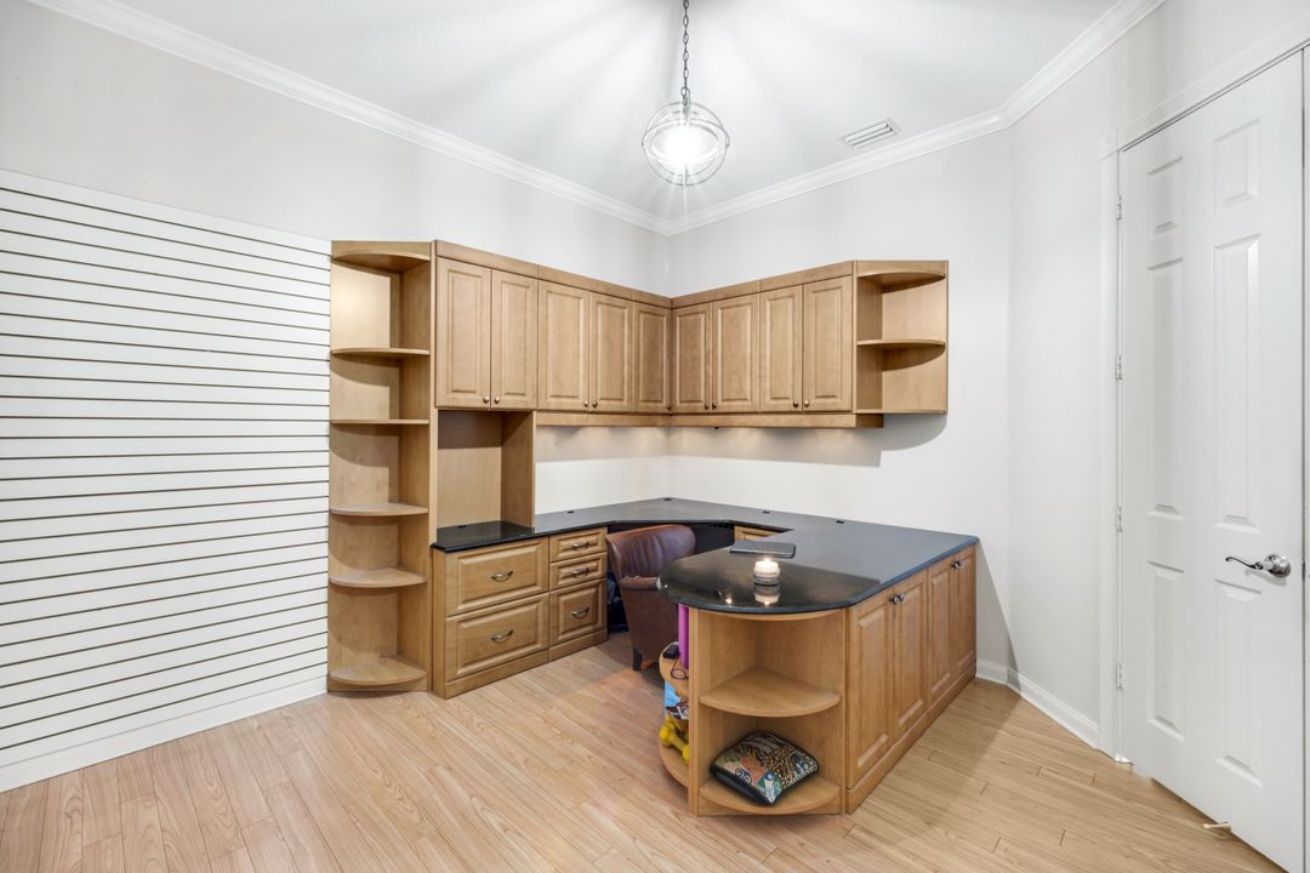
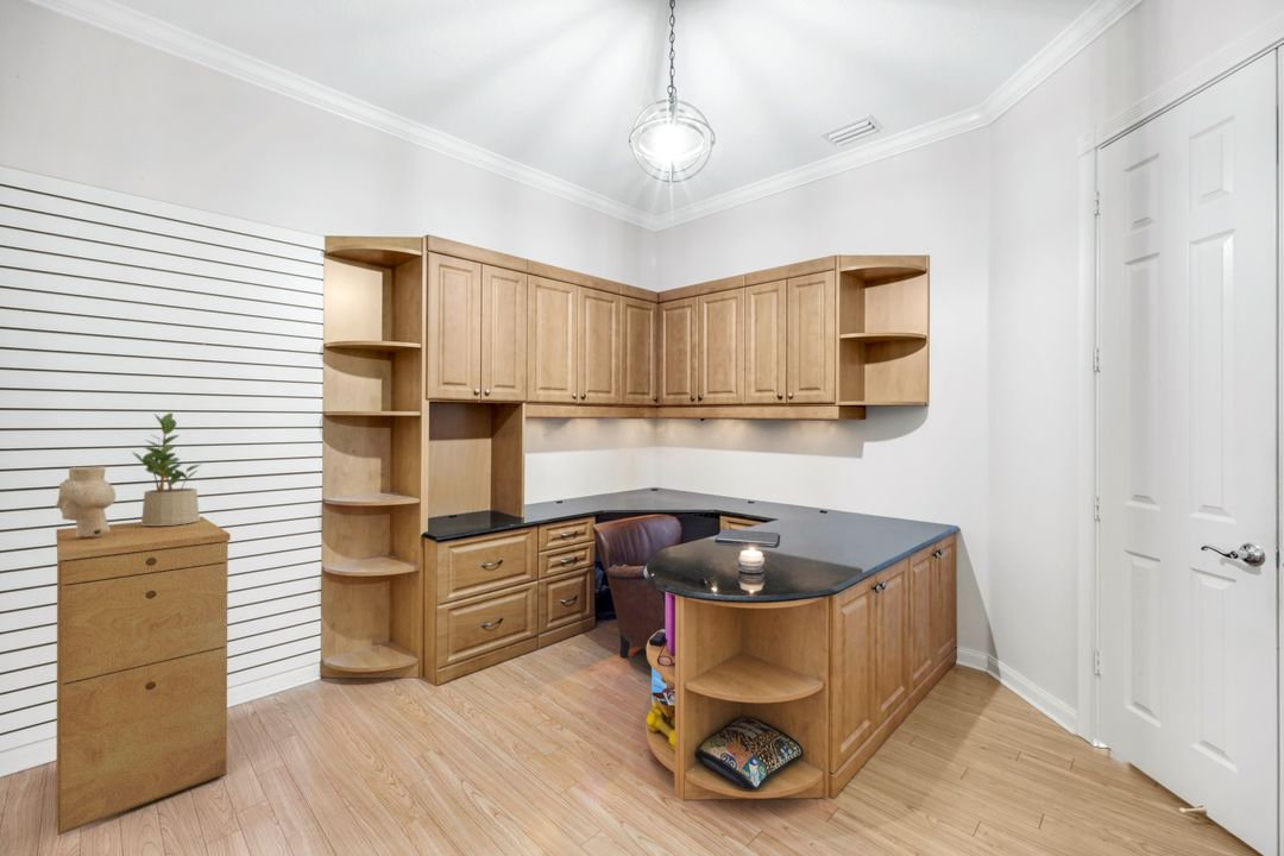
+ filing cabinet [55,515,232,836]
+ potted plant [131,413,201,525]
+ decorative vase [55,465,117,536]
